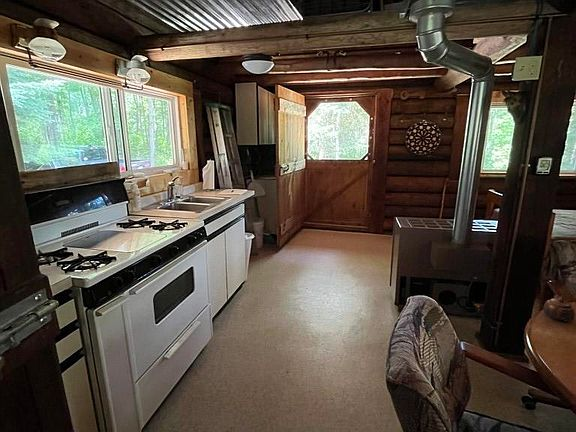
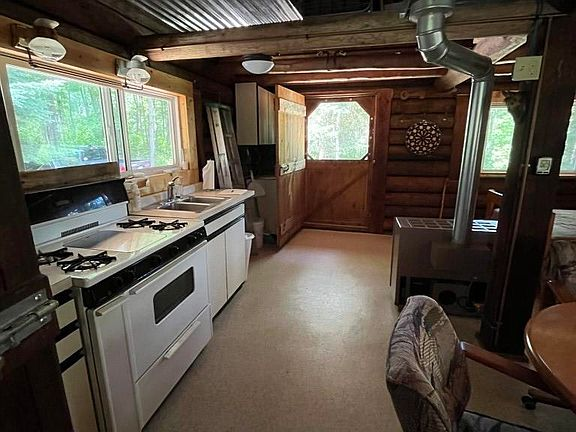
- teapot [542,294,576,322]
